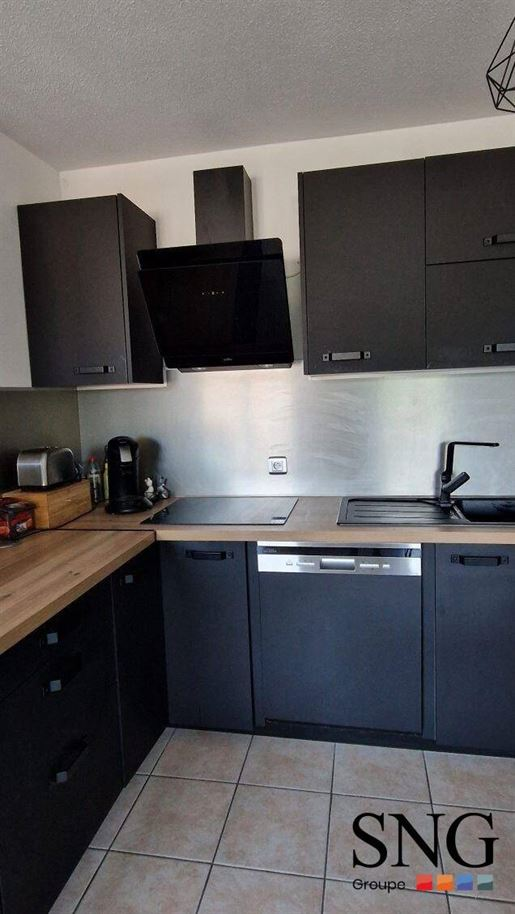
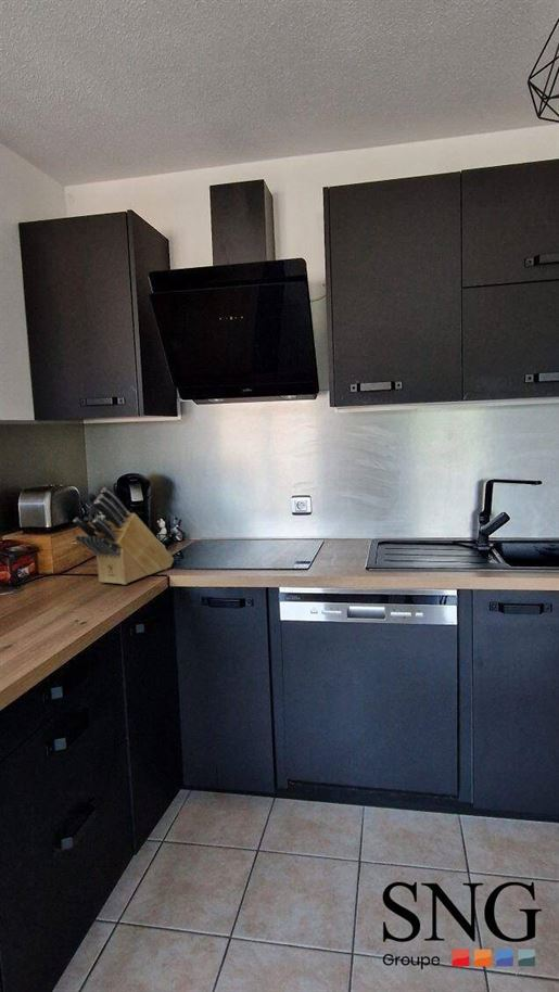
+ knife block [72,486,175,586]
